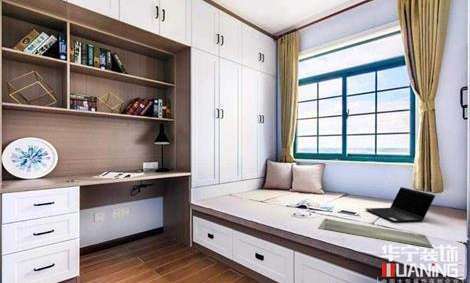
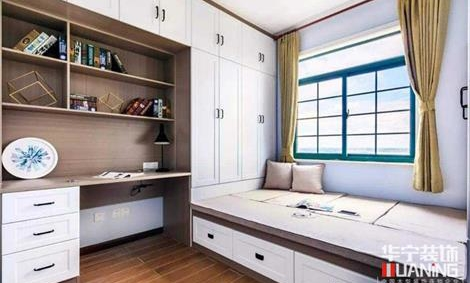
- laptop computer [364,186,436,223]
- tray [317,217,434,249]
